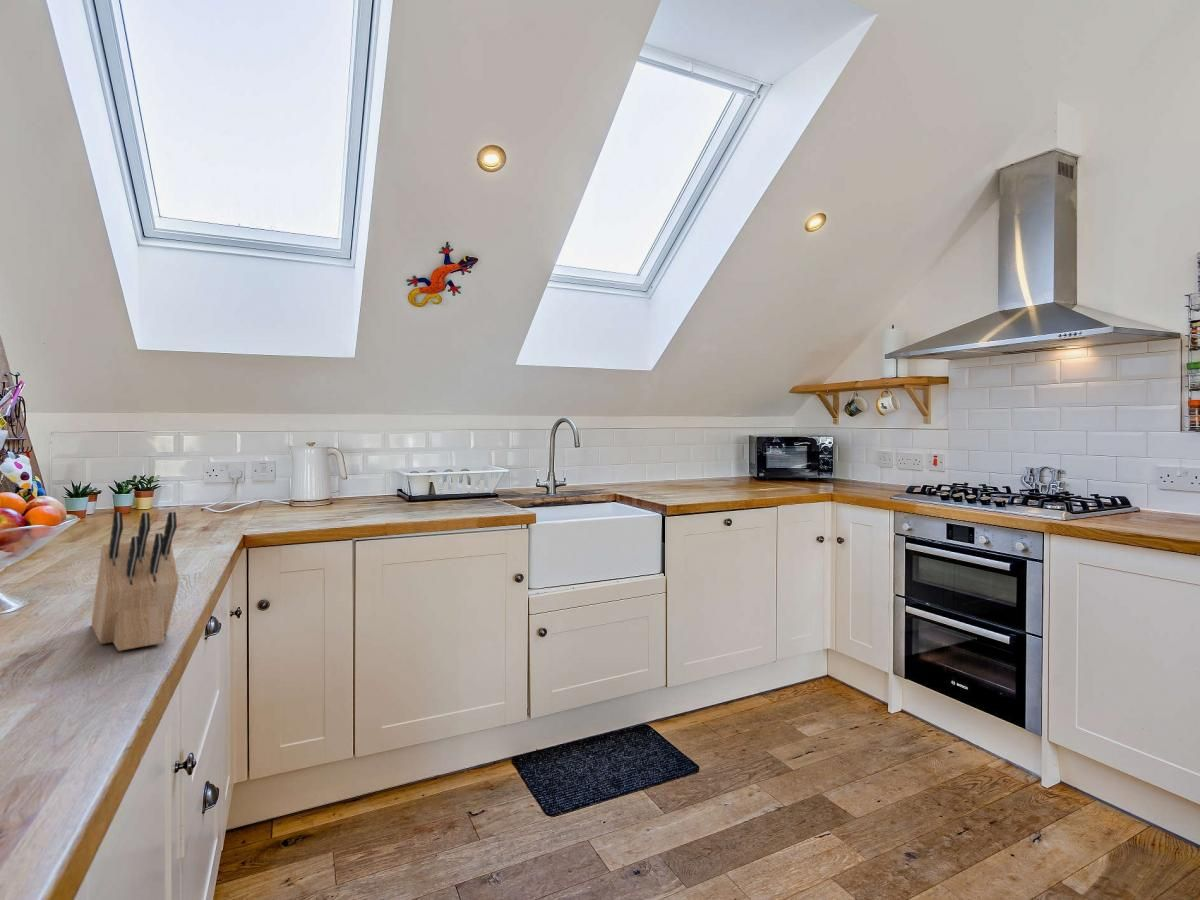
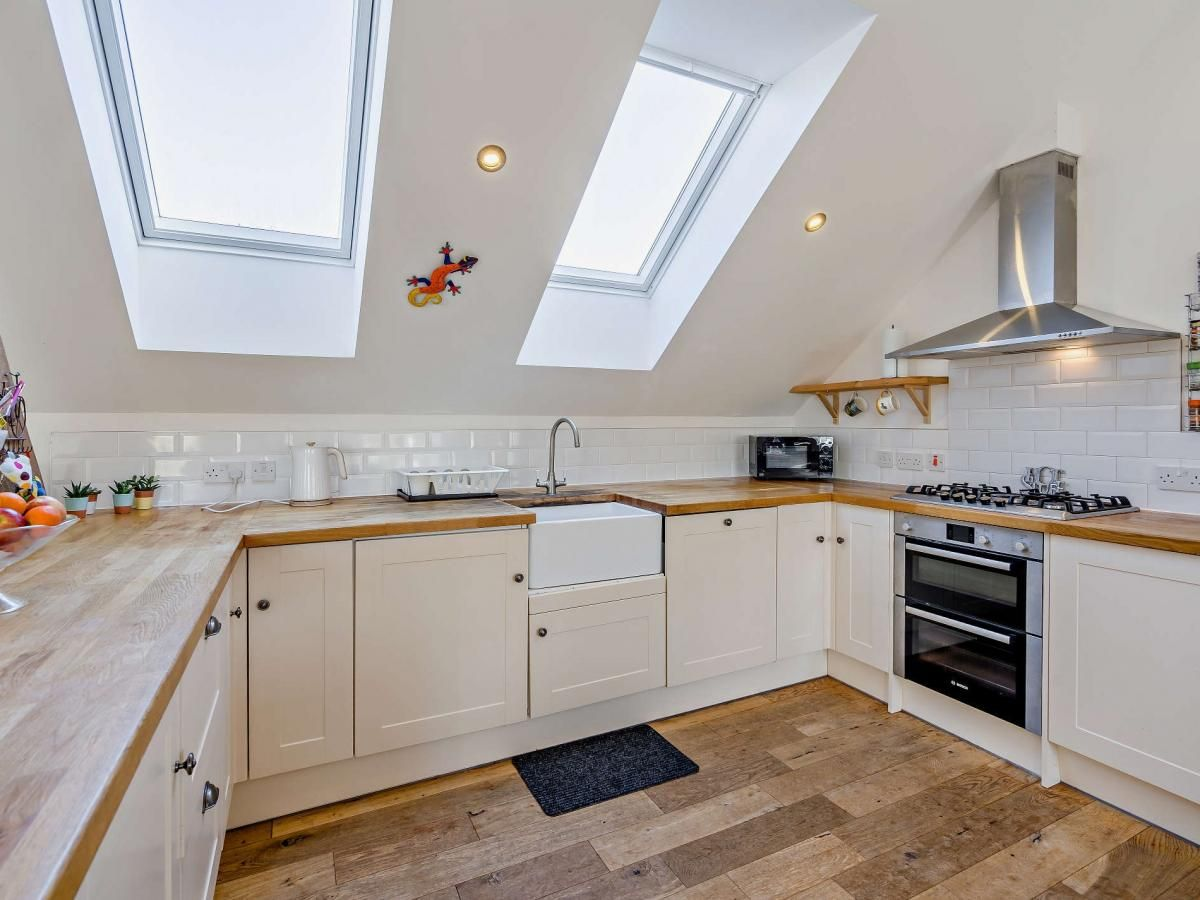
- knife block [90,511,180,652]
